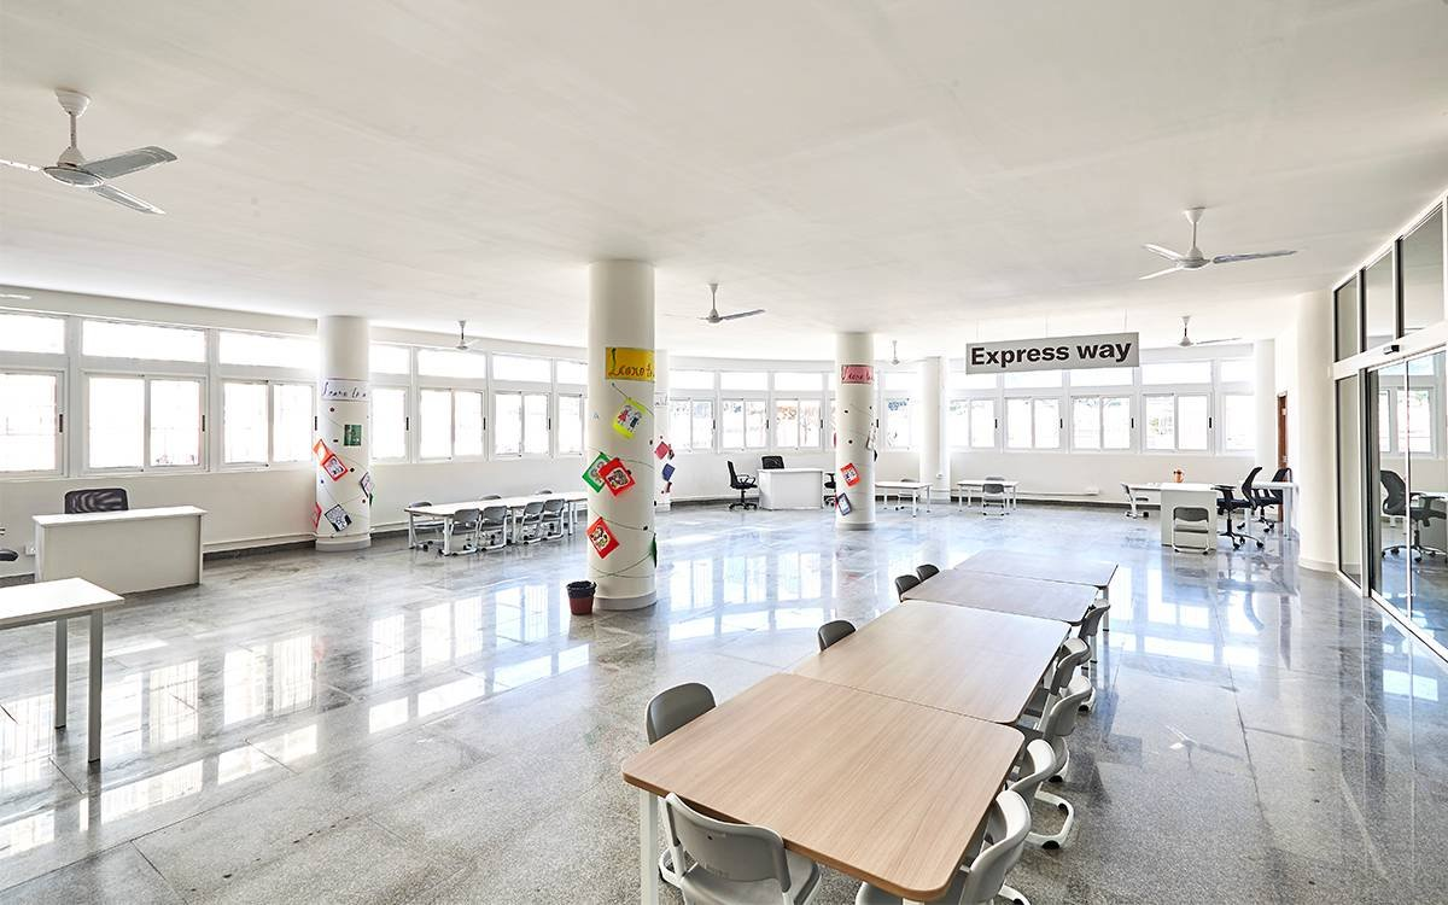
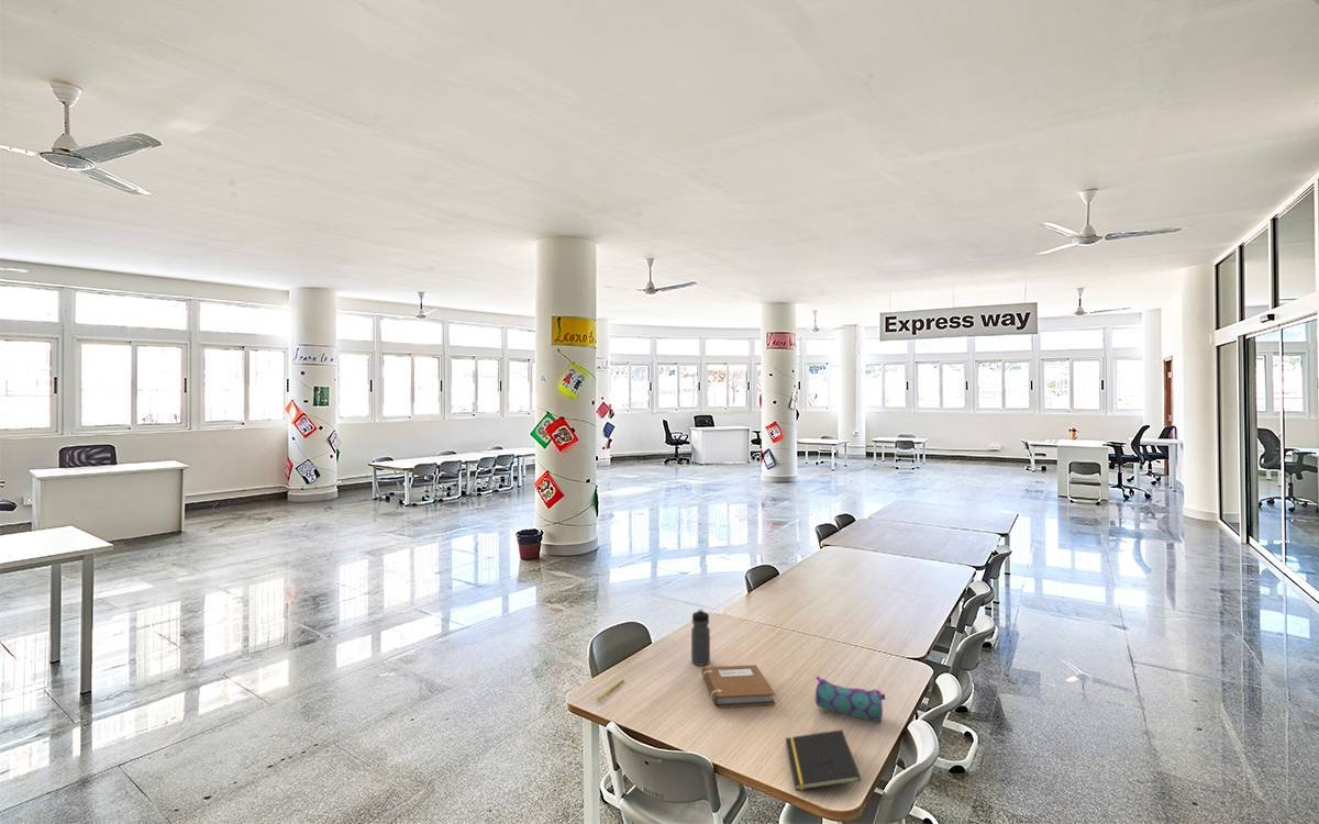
+ pencil case [814,675,887,723]
+ notebook [700,664,776,709]
+ notepad [785,728,862,791]
+ pencil [595,678,624,702]
+ water bottle [690,608,711,667]
